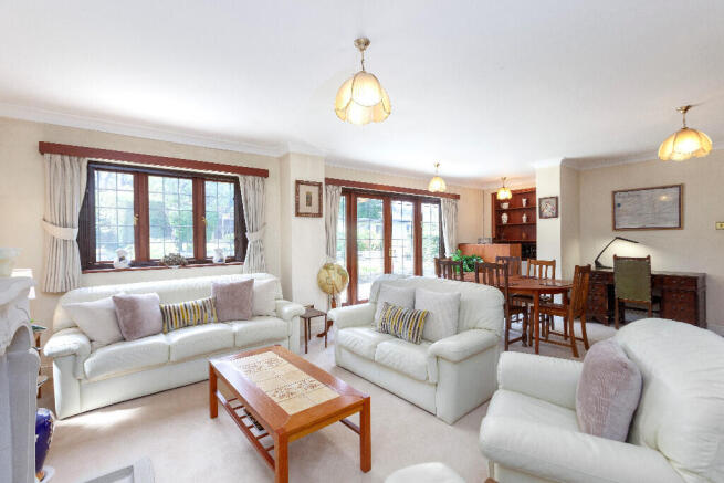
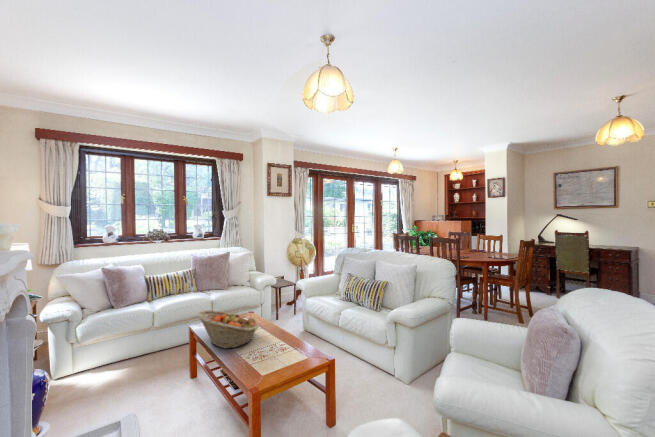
+ fruit basket [196,309,260,350]
